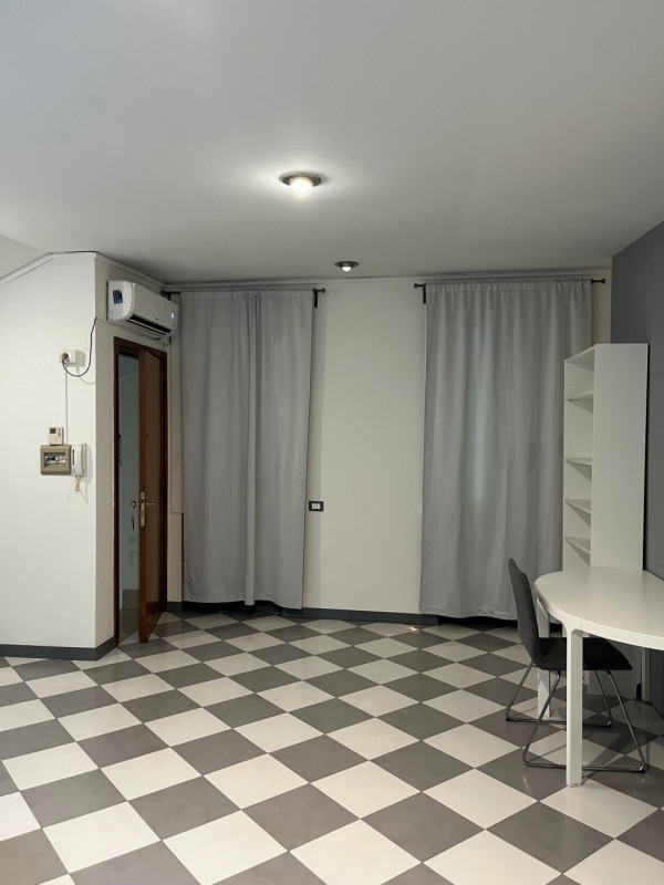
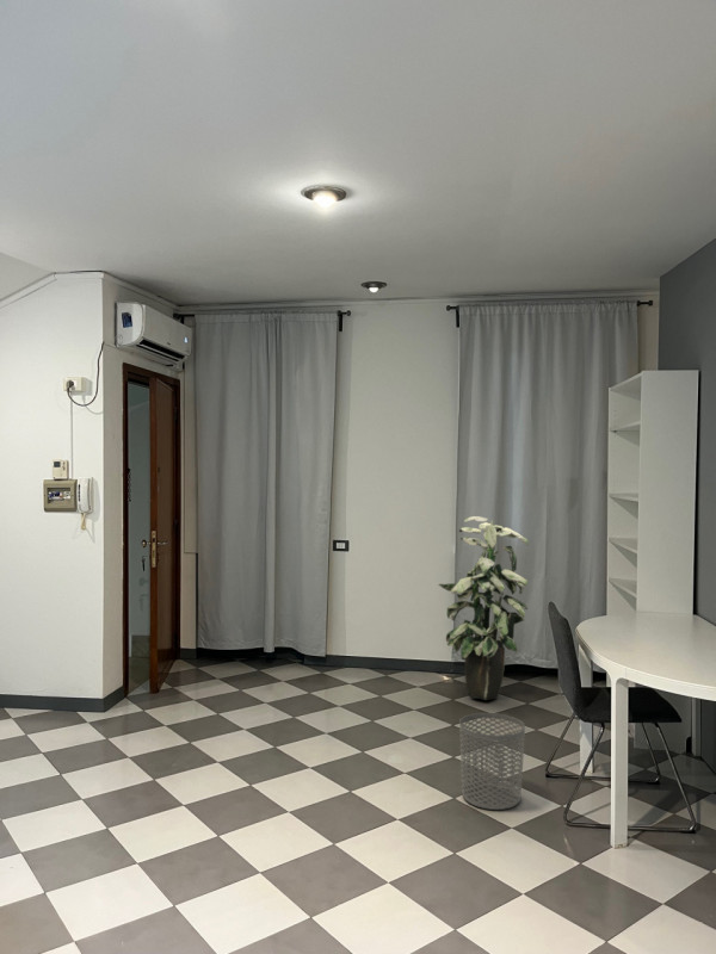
+ indoor plant [437,515,530,701]
+ waste bin [458,712,526,811]
